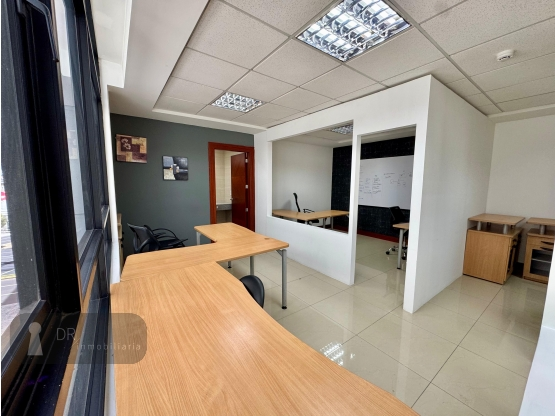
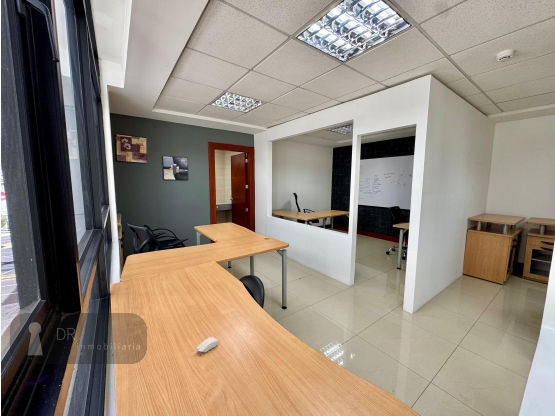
+ computer mouse [191,336,219,355]
